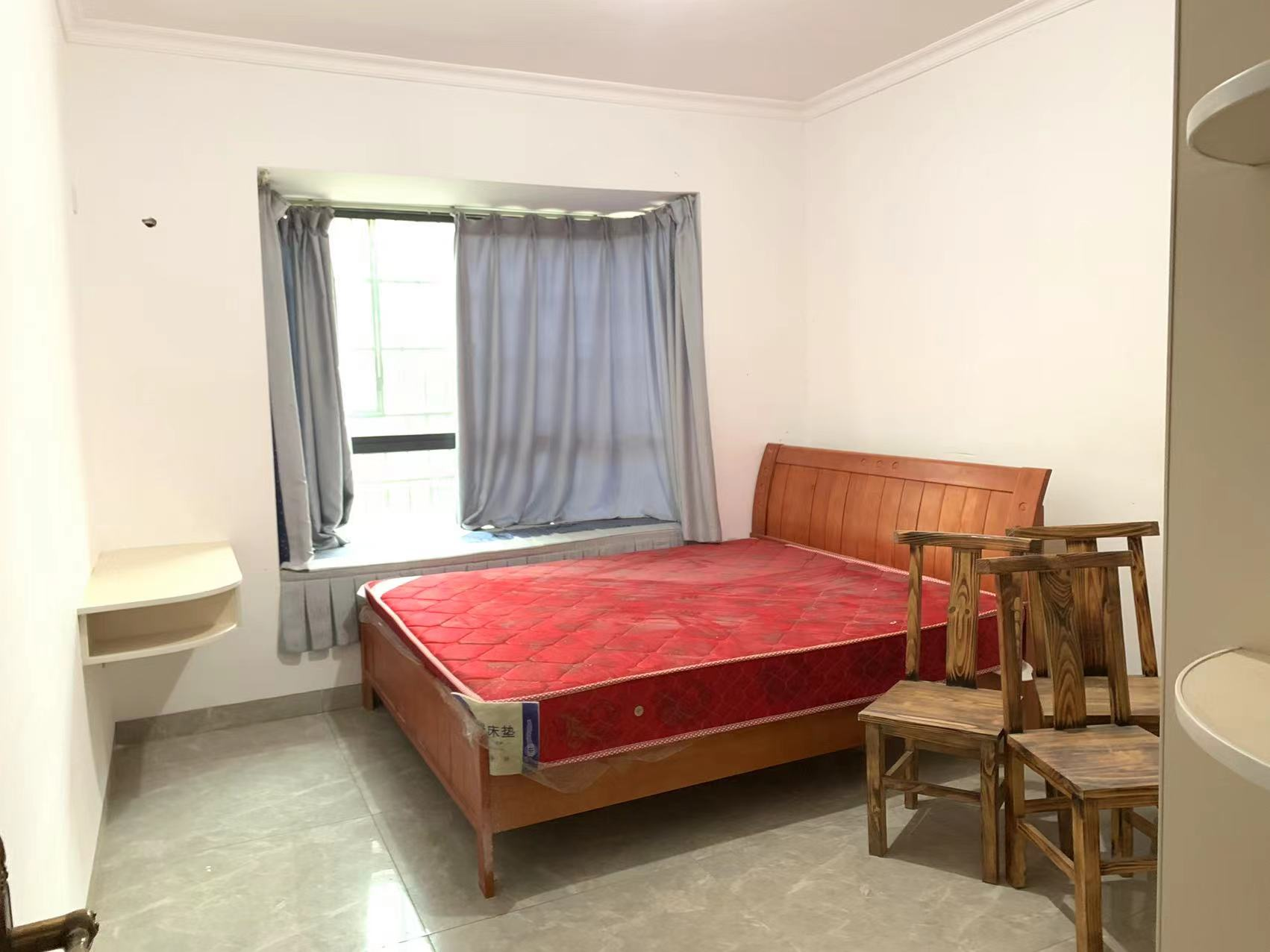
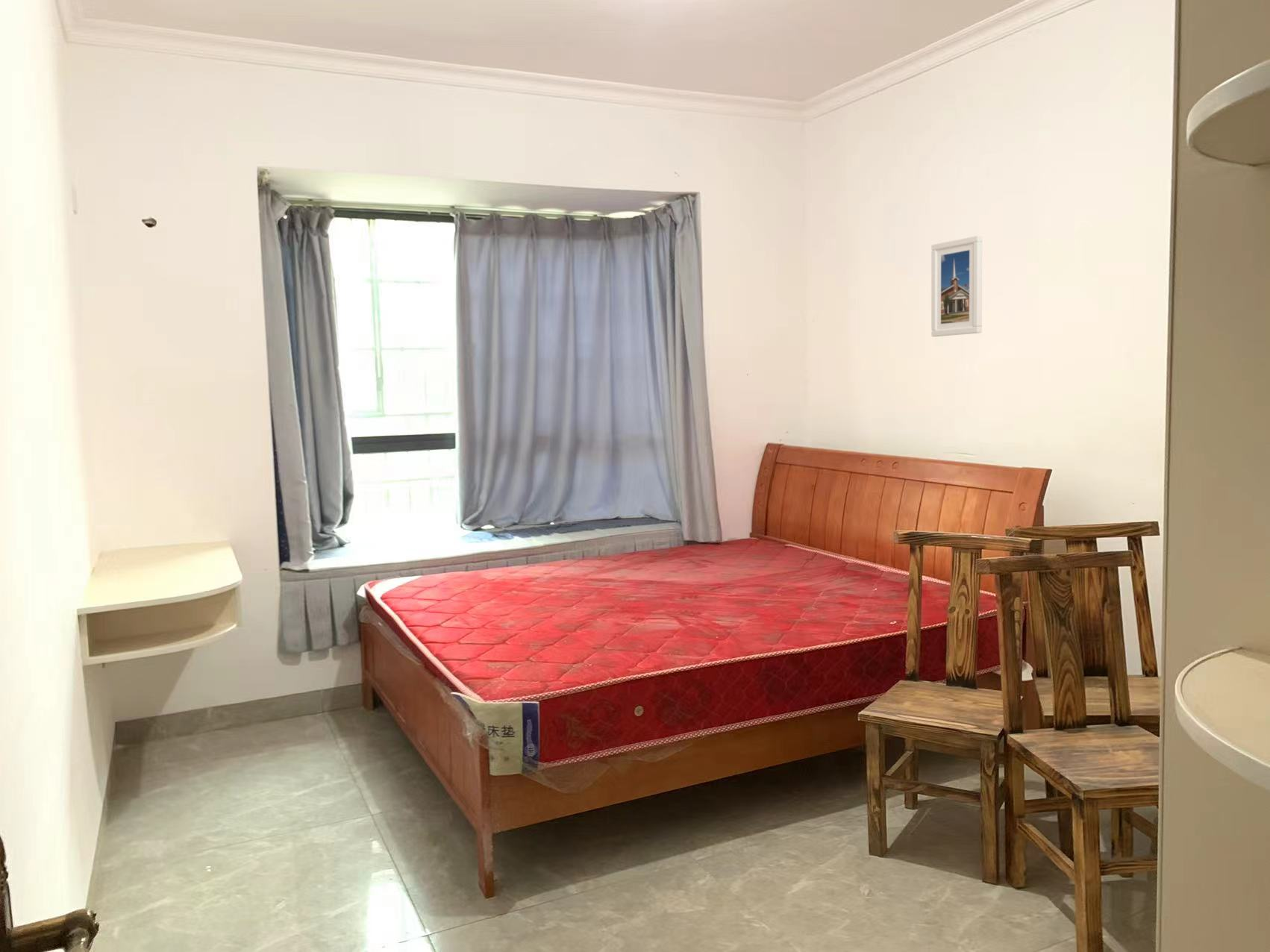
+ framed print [930,235,983,337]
